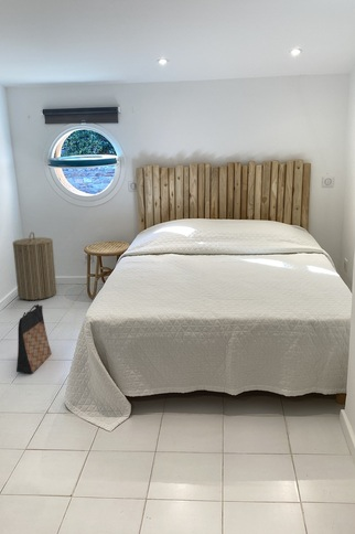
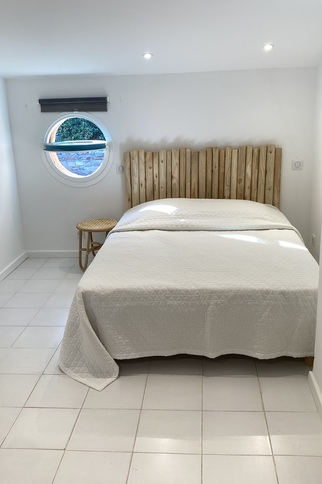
- bag [15,303,53,374]
- laundry hamper [12,231,57,301]
